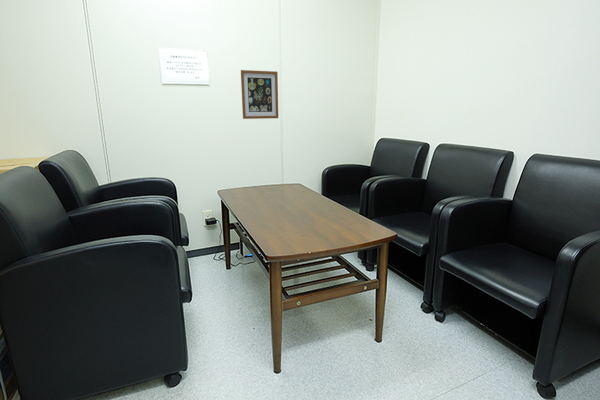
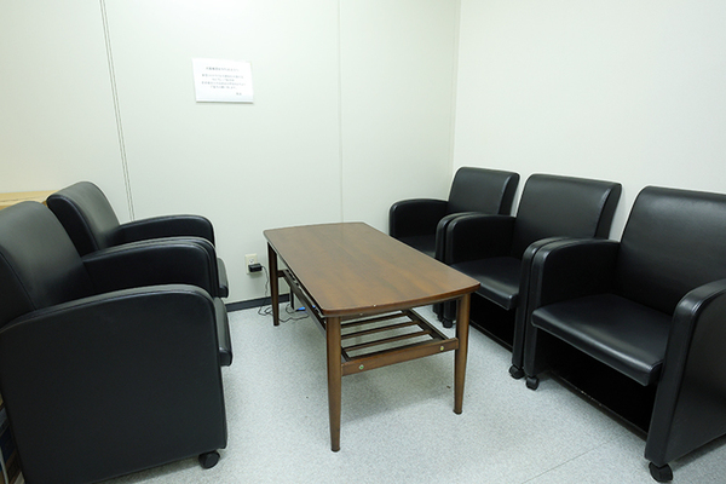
- wall art [240,69,279,120]
